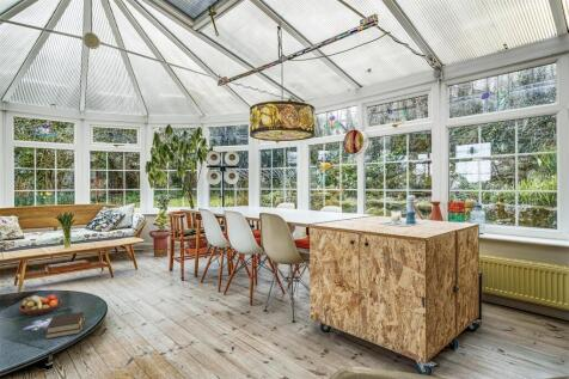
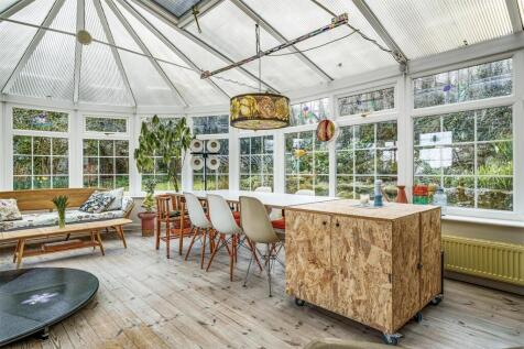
- bible [44,311,86,340]
- fruit bowl [18,294,63,316]
